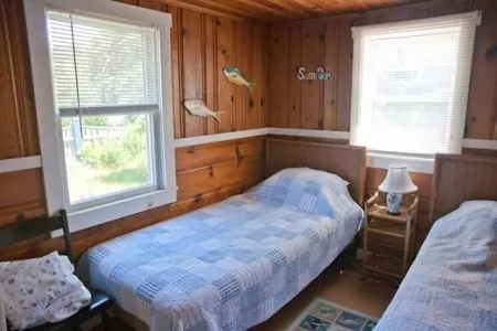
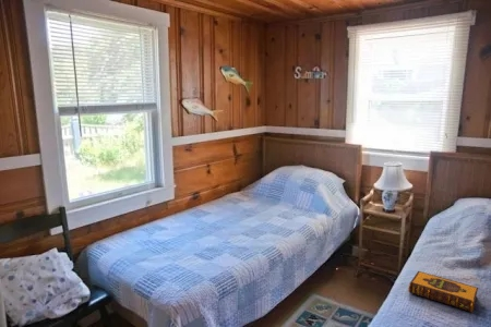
+ hardback book [407,270,479,314]
